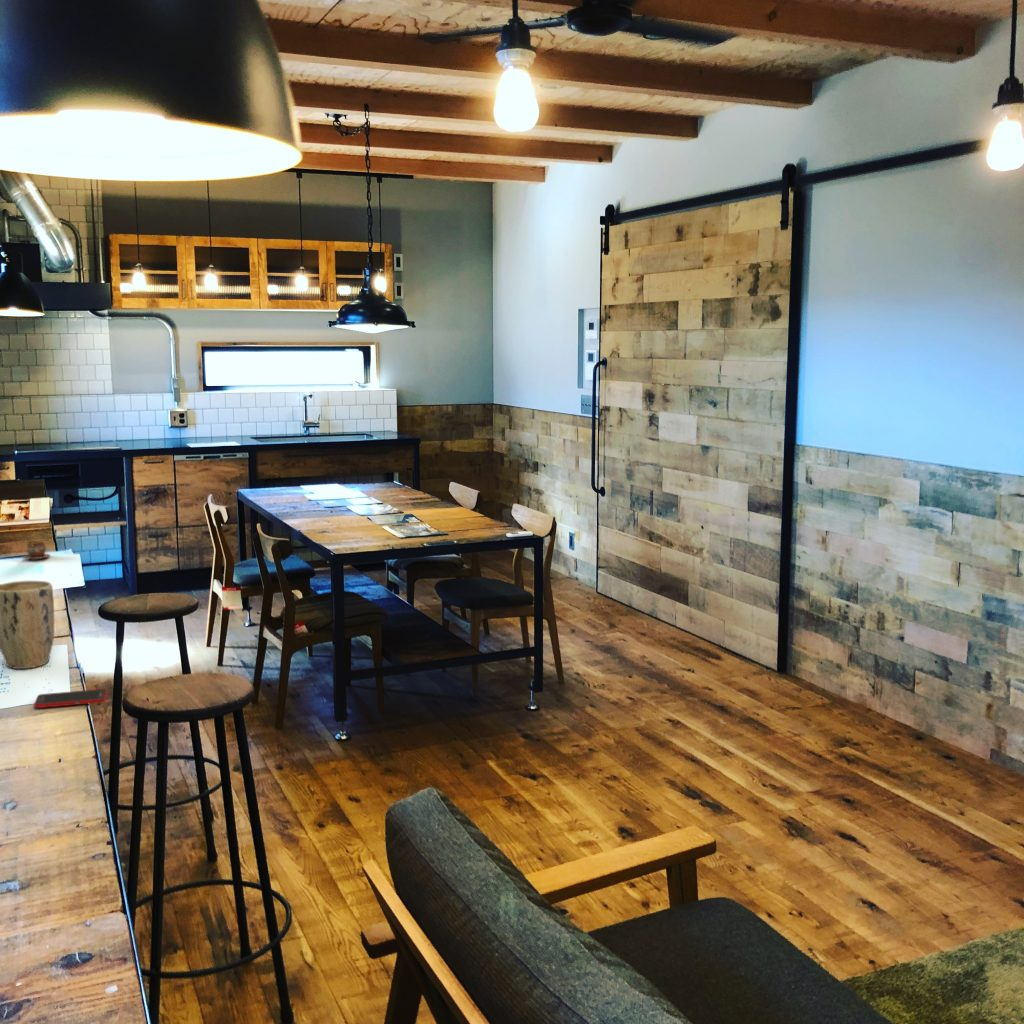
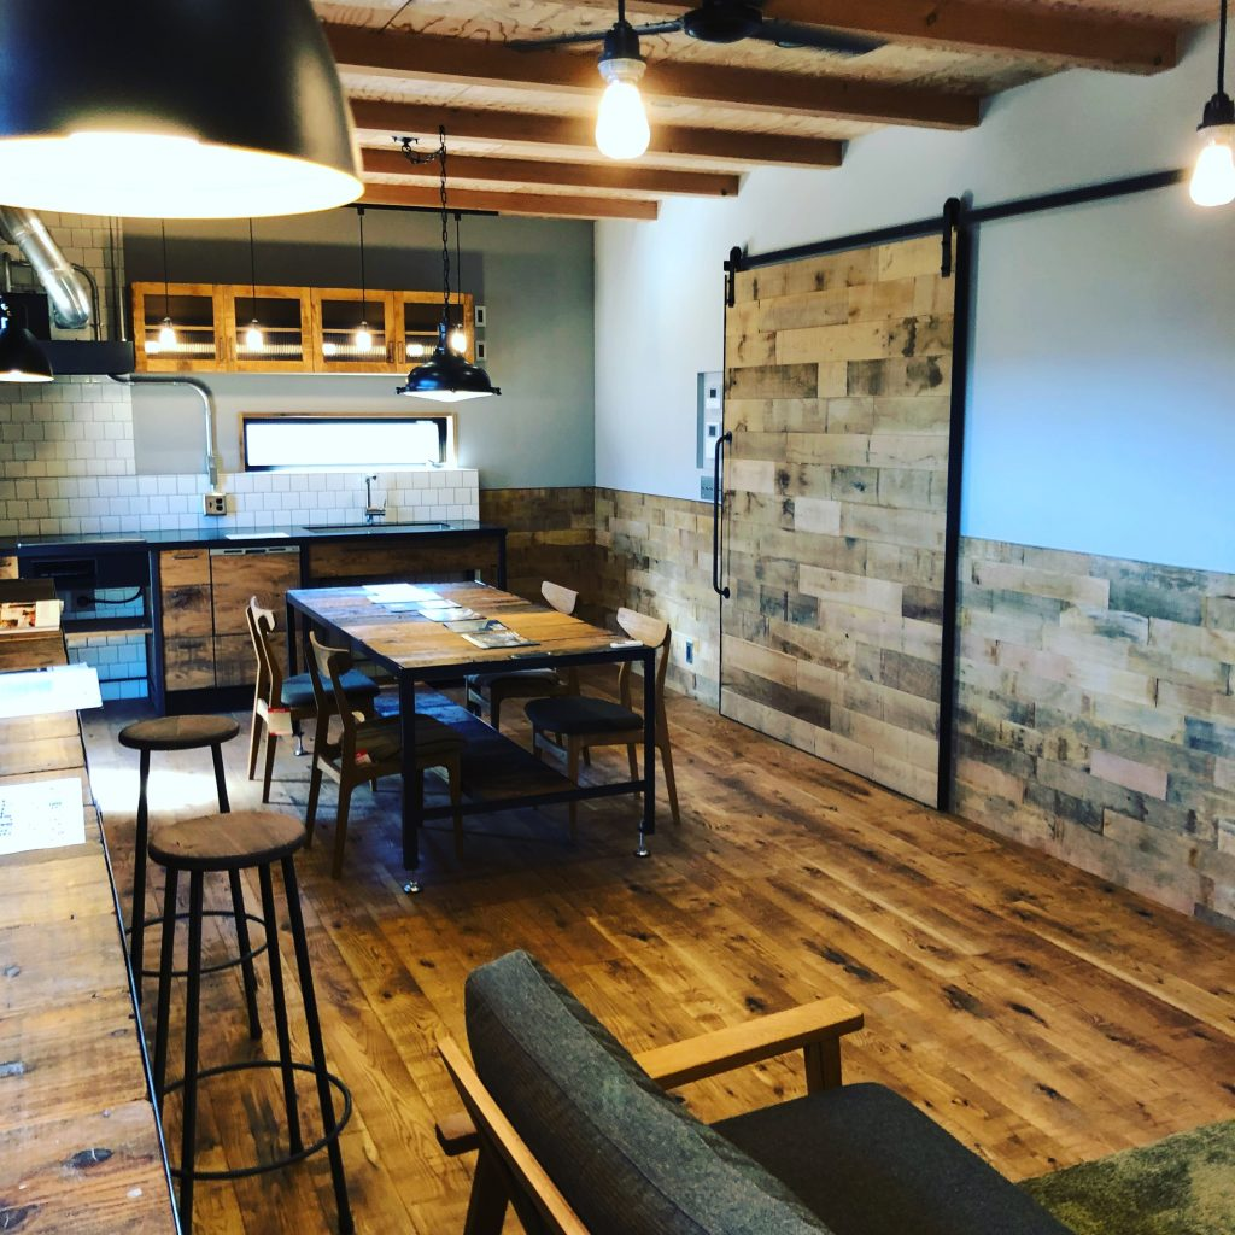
- plant pot [0,580,55,670]
- cup [22,542,51,560]
- cell phone [33,688,108,709]
